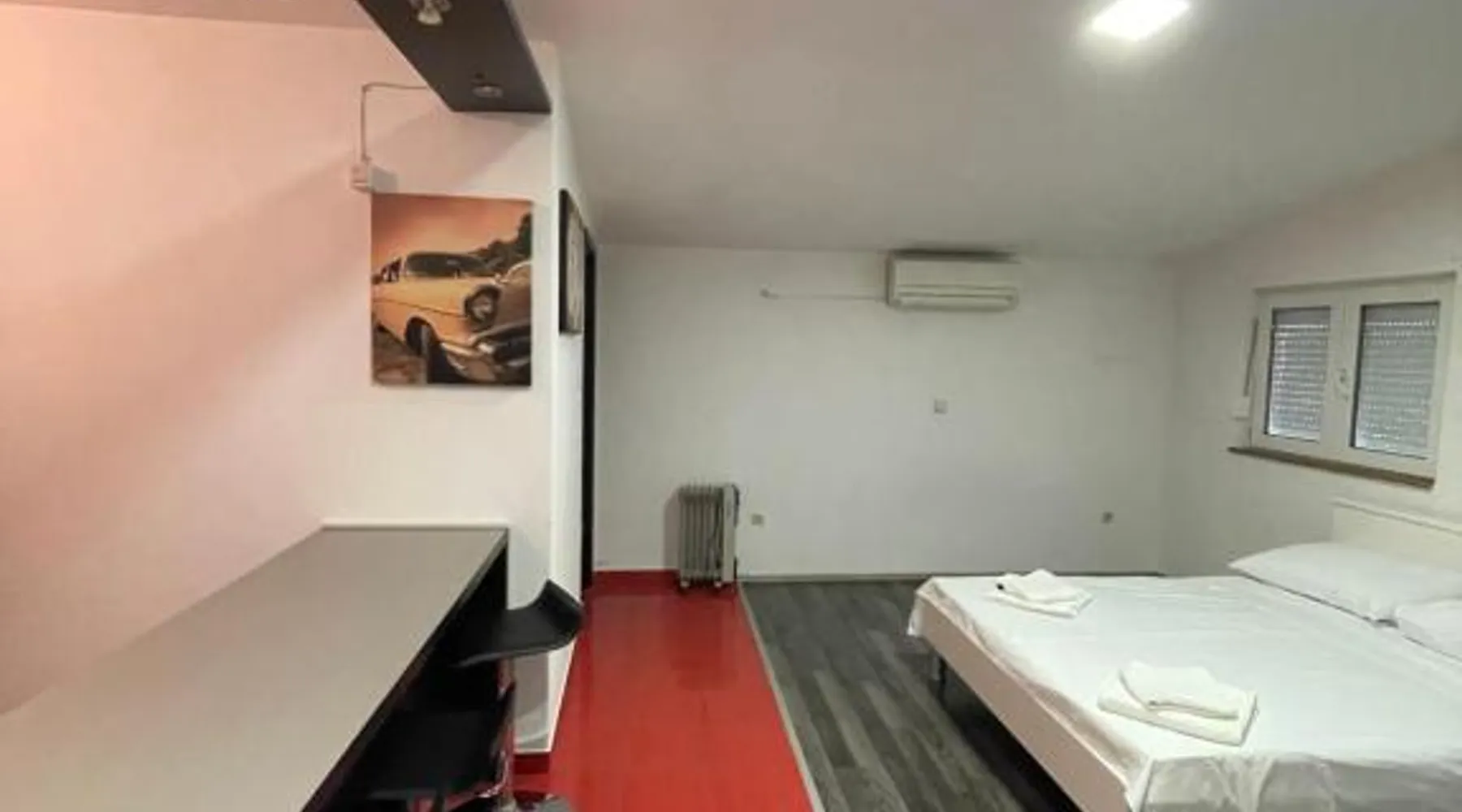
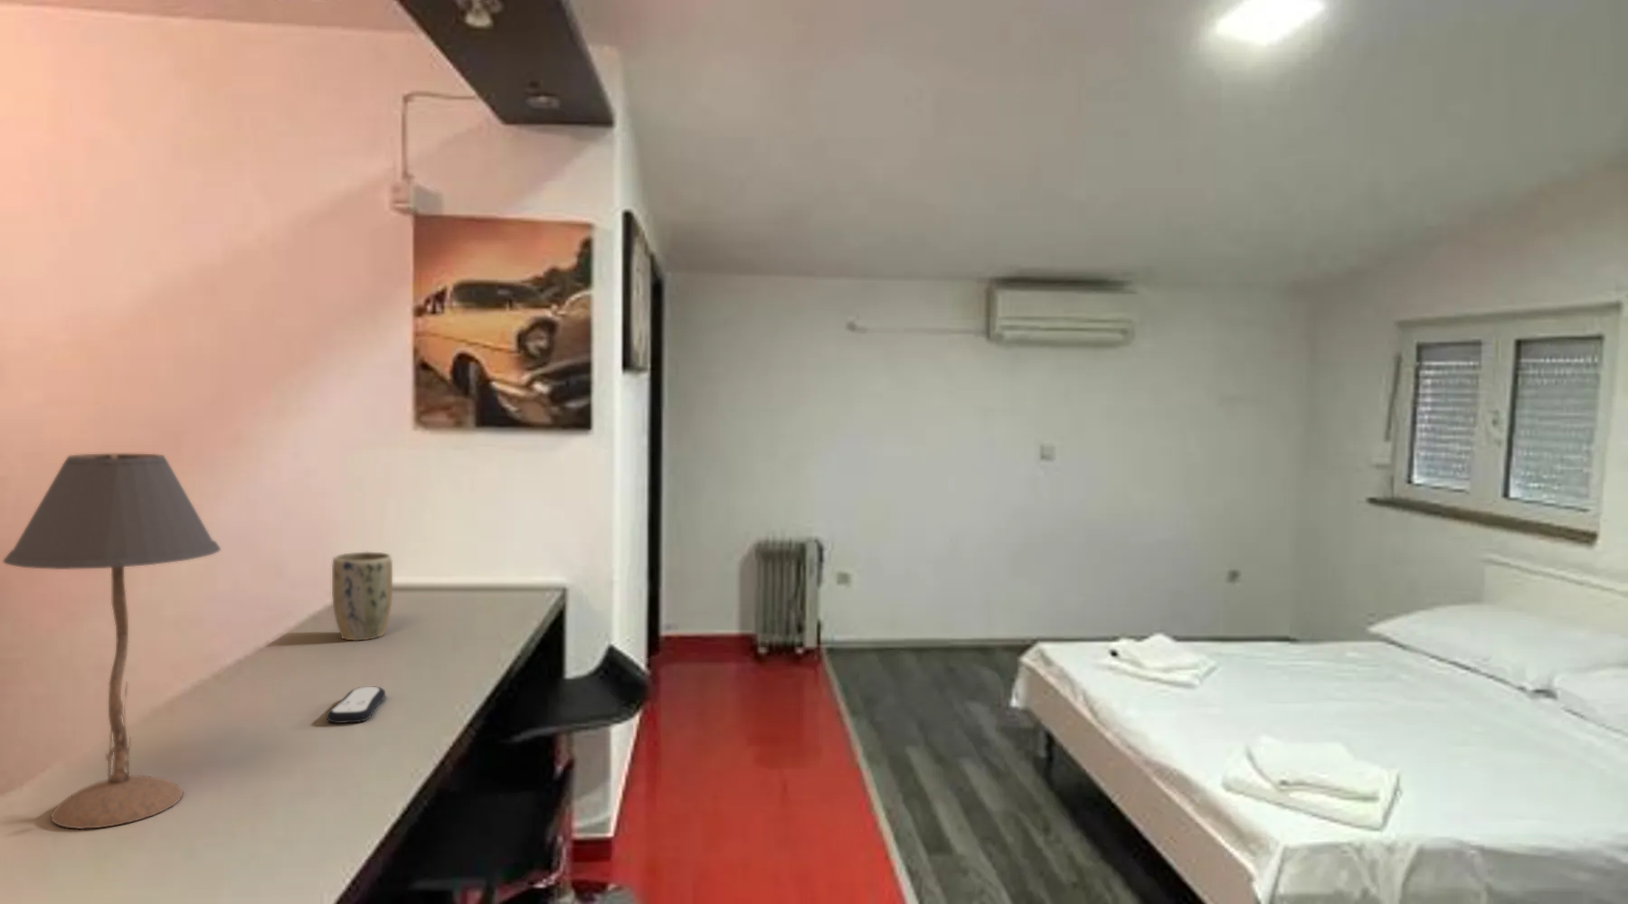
+ remote control [325,686,386,724]
+ table lamp [2,453,222,829]
+ plant pot [331,551,393,642]
